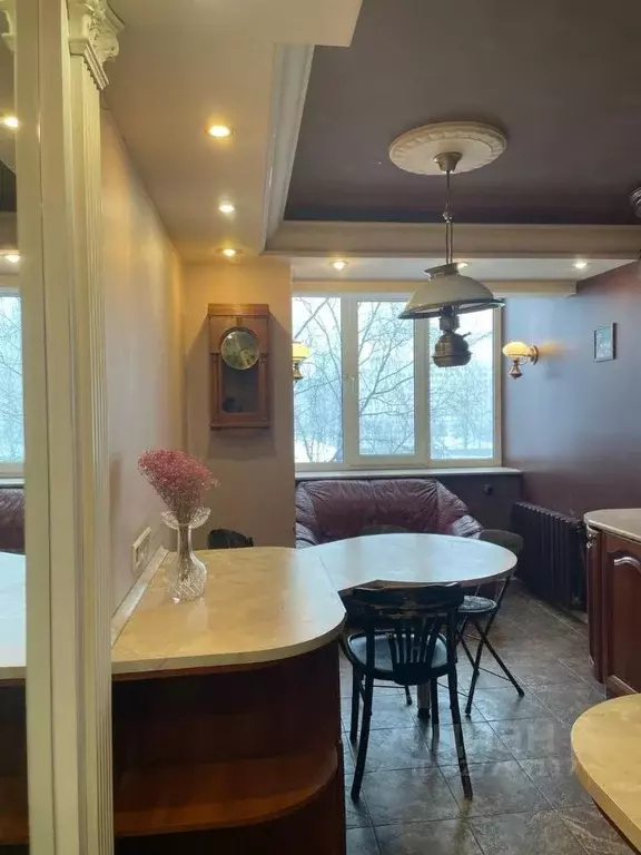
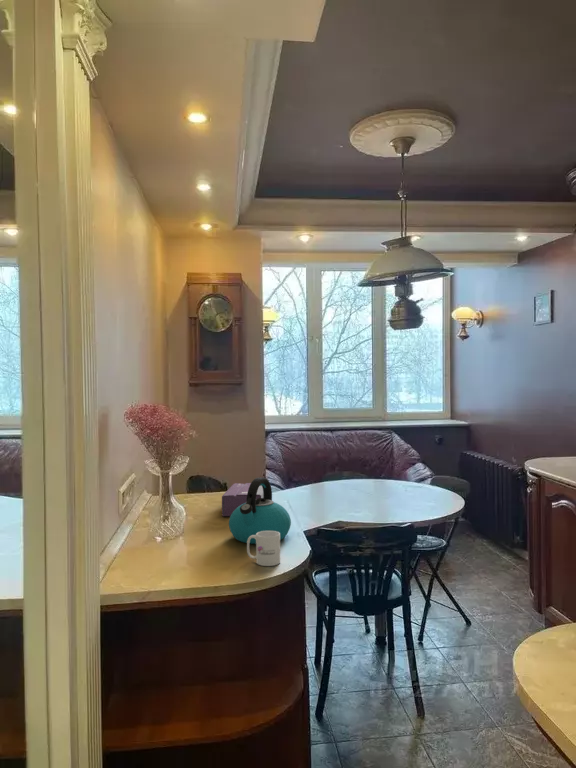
+ kettle [228,477,292,545]
+ mug [246,531,281,567]
+ tissue box [221,482,263,517]
